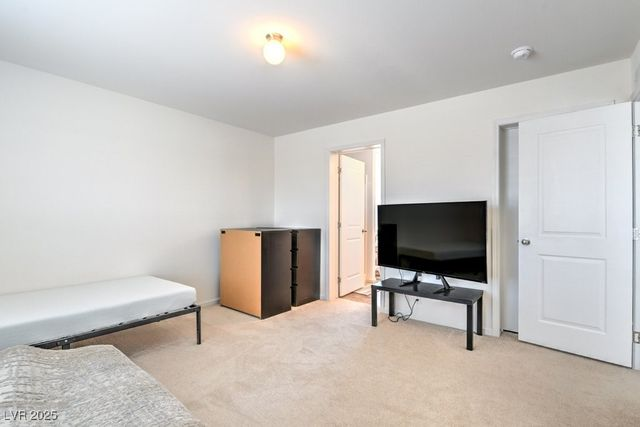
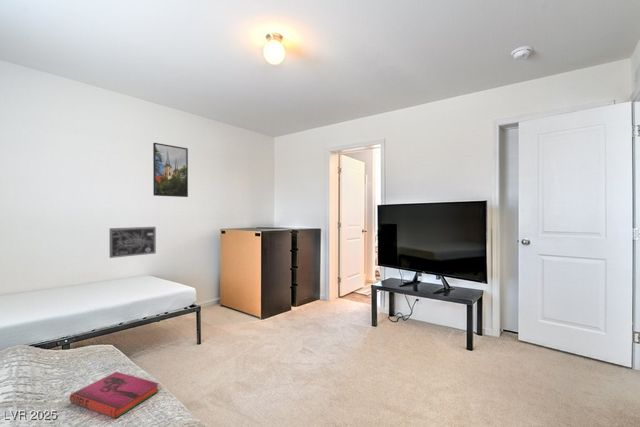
+ hardback book [69,371,160,419]
+ wall art [109,226,157,259]
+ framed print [152,142,189,198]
